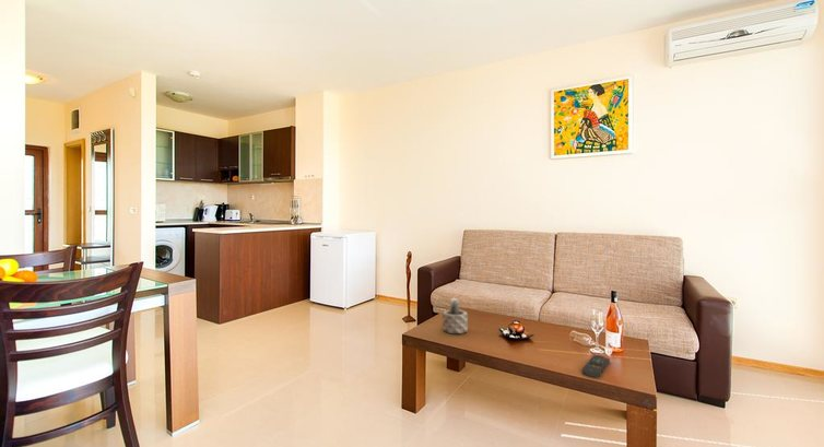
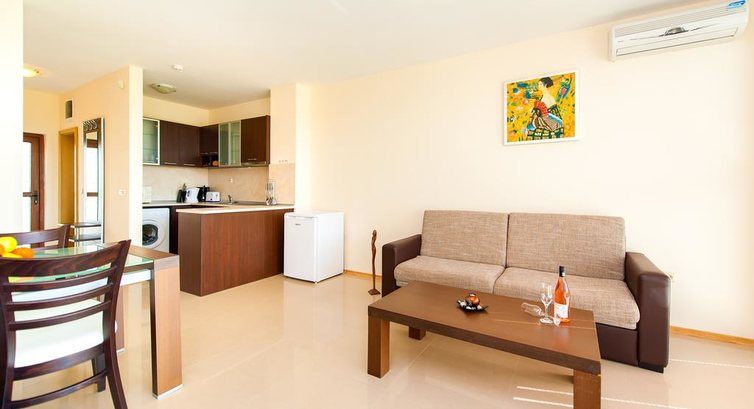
- succulent plant [442,297,469,334]
- remote control [580,354,611,378]
